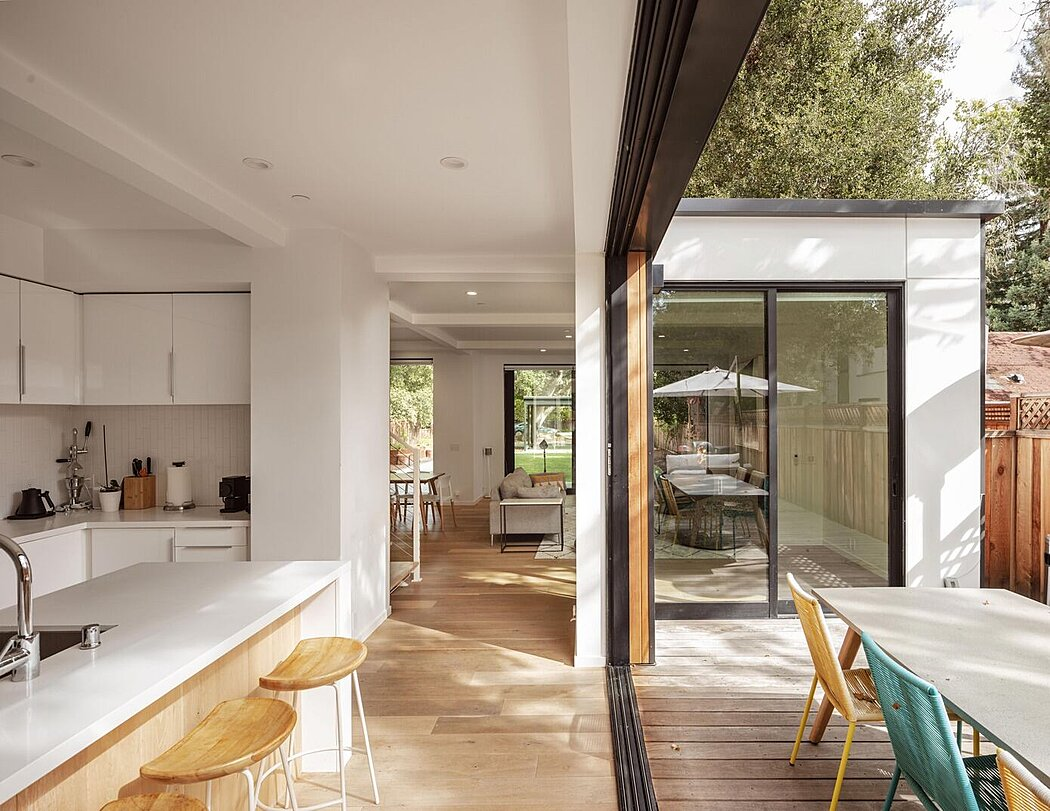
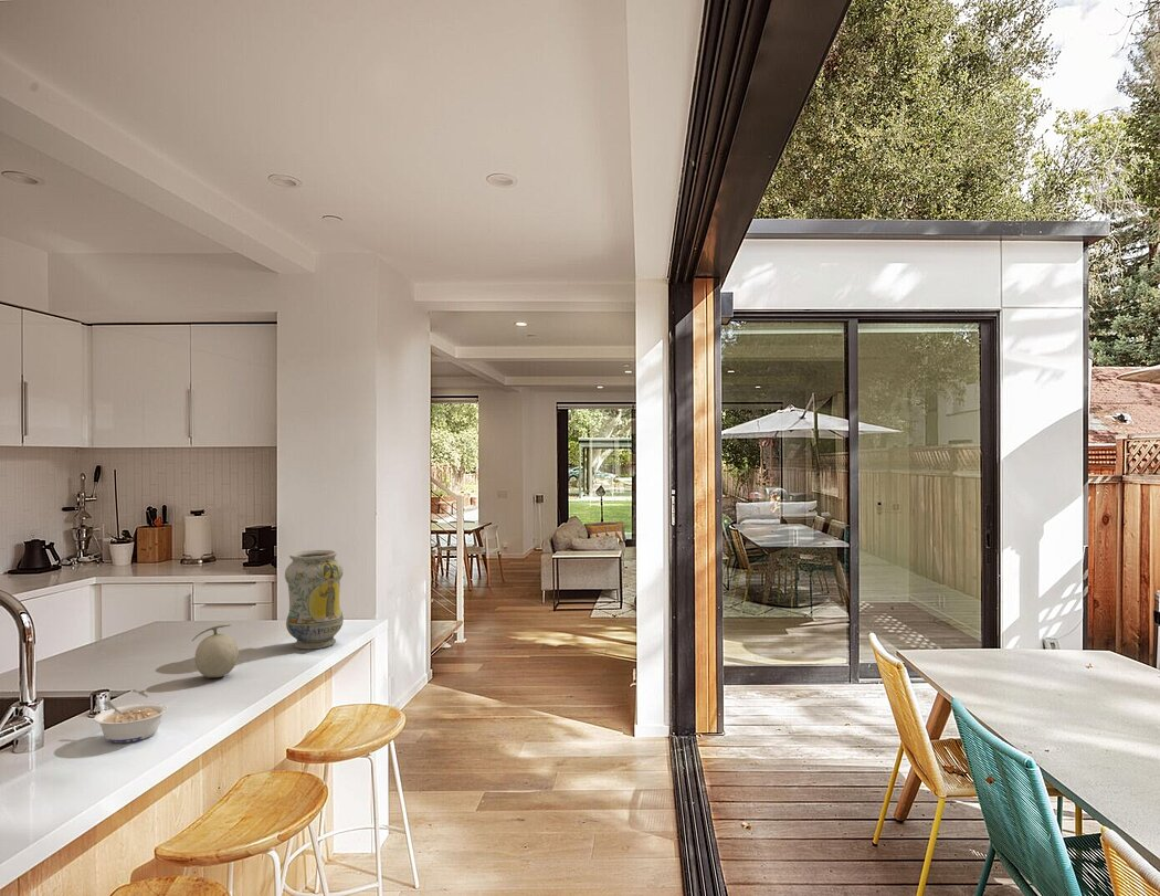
+ legume [93,700,169,744]
+ fruit [191,623,240,678]
+ vase [284,549,345,651]
